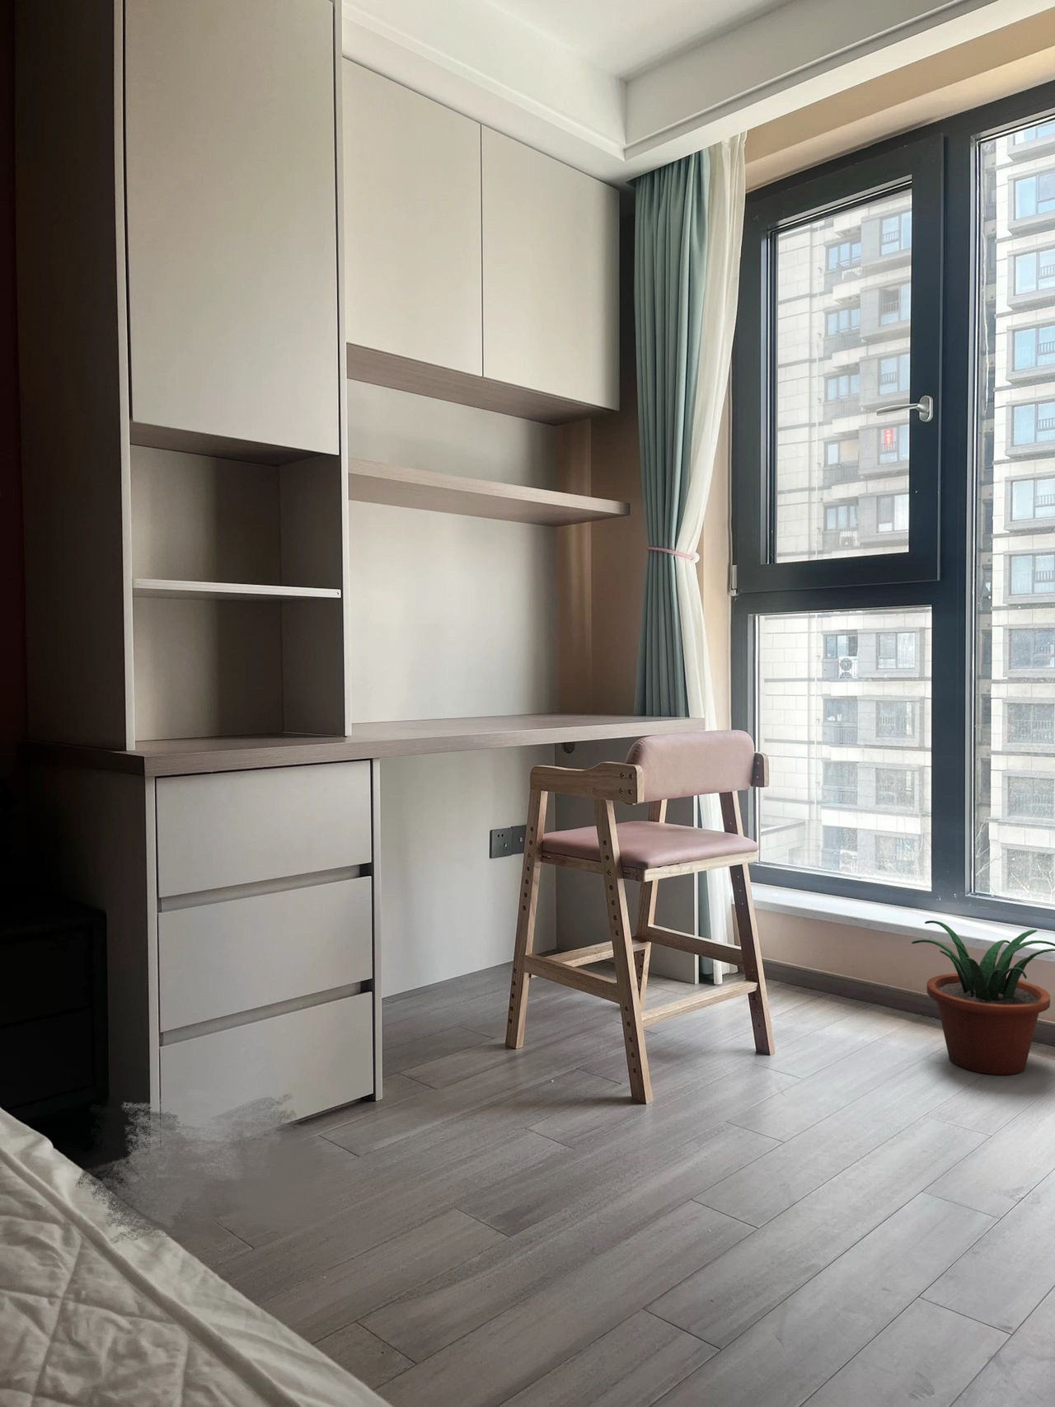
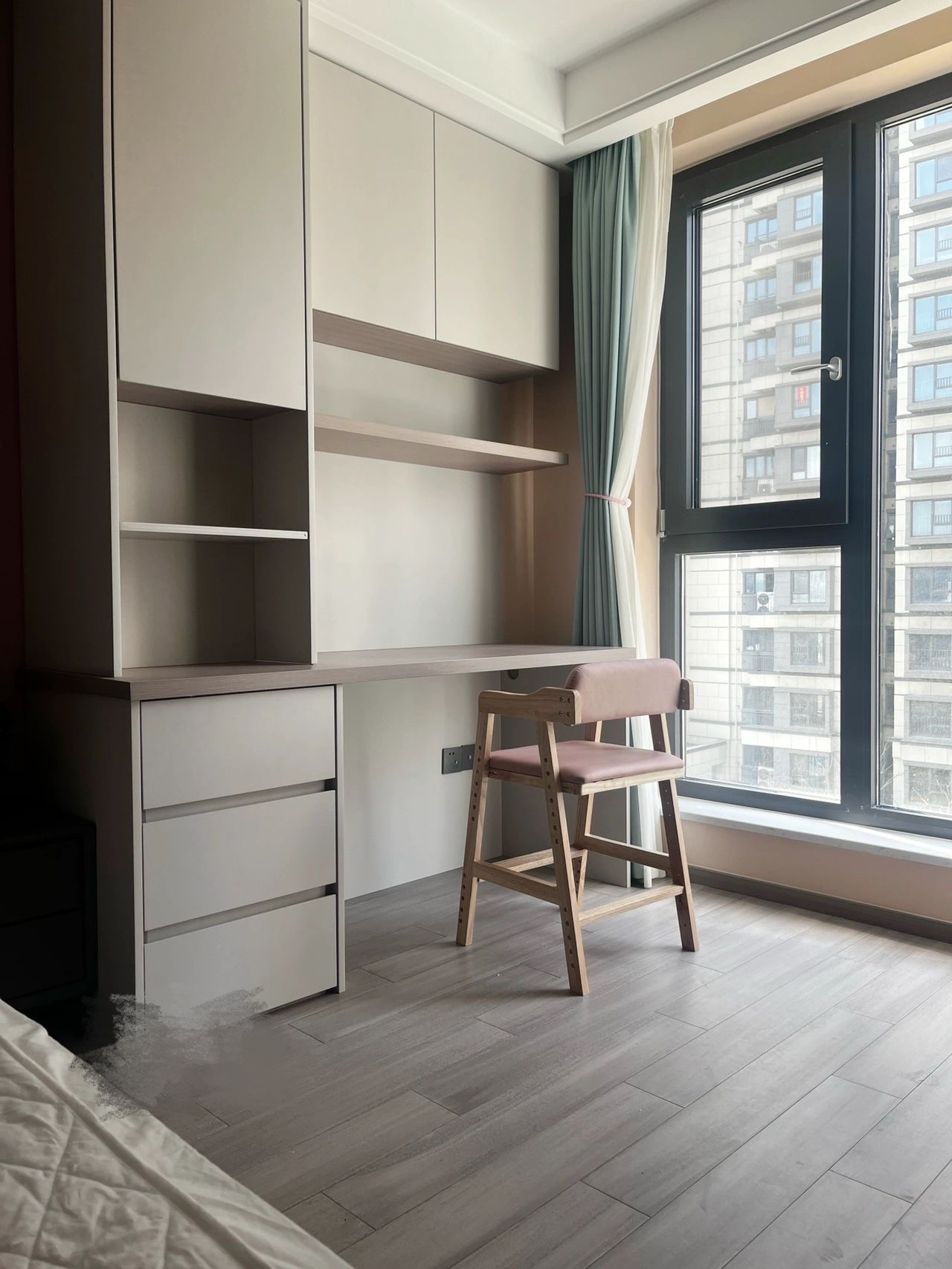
- potted plant [911,919,1055,1075]
